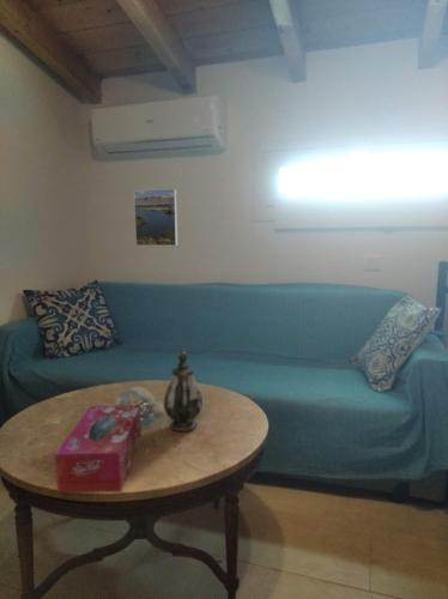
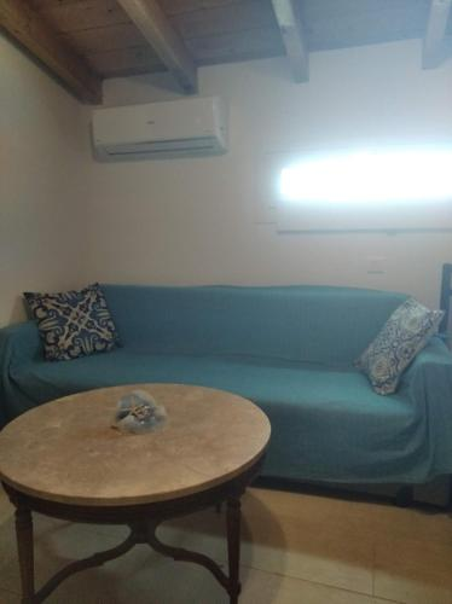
- teapot [163,350,204,432]
- tissue box [54,404,143,494]
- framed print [133,188,178,247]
